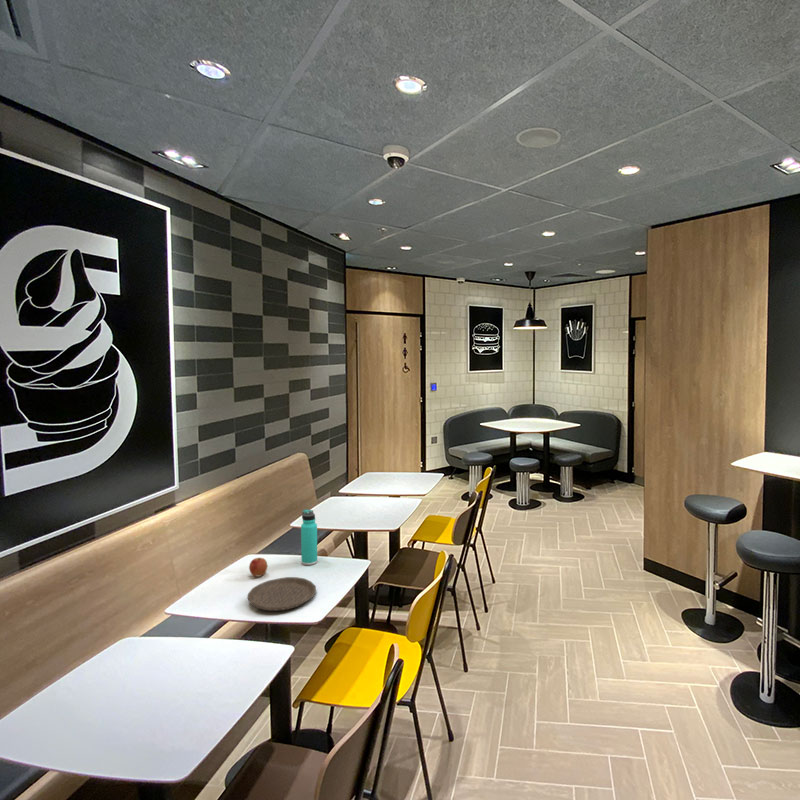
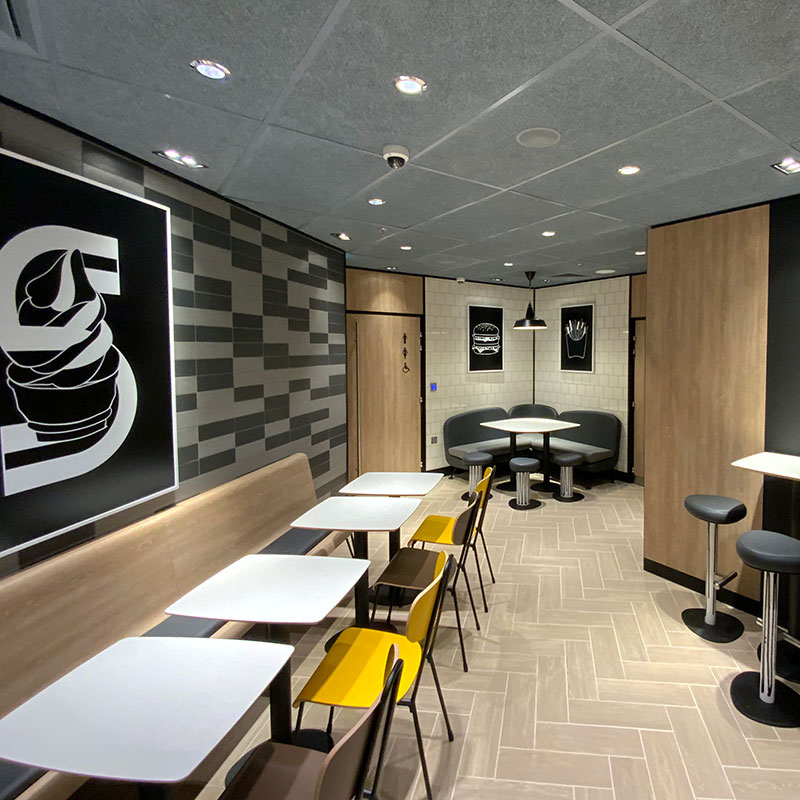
- apple [248,557,268,578]
- plate [247,576,317,612]
- thermos bottle [300,508,318,566]
